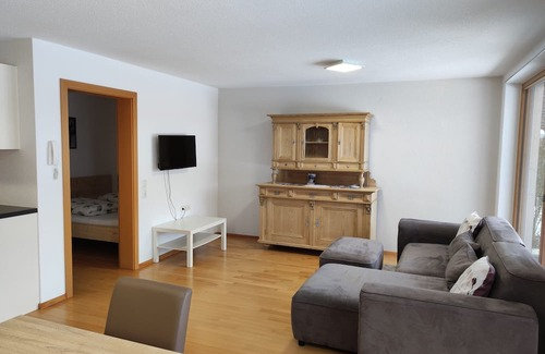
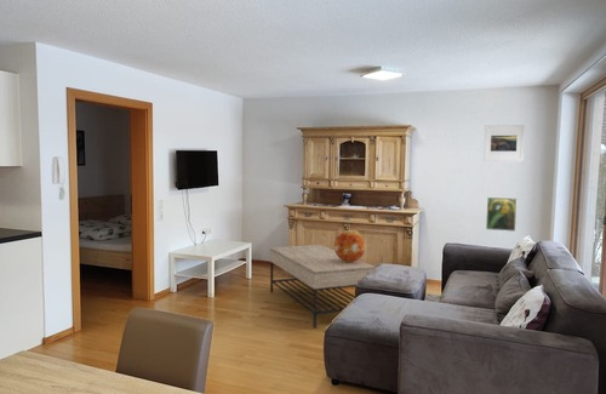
+ decorative sphere [333,229,366,262]
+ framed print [482,124,526,162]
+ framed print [485,195,519,233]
+ coffee table [269,244,377,330]
